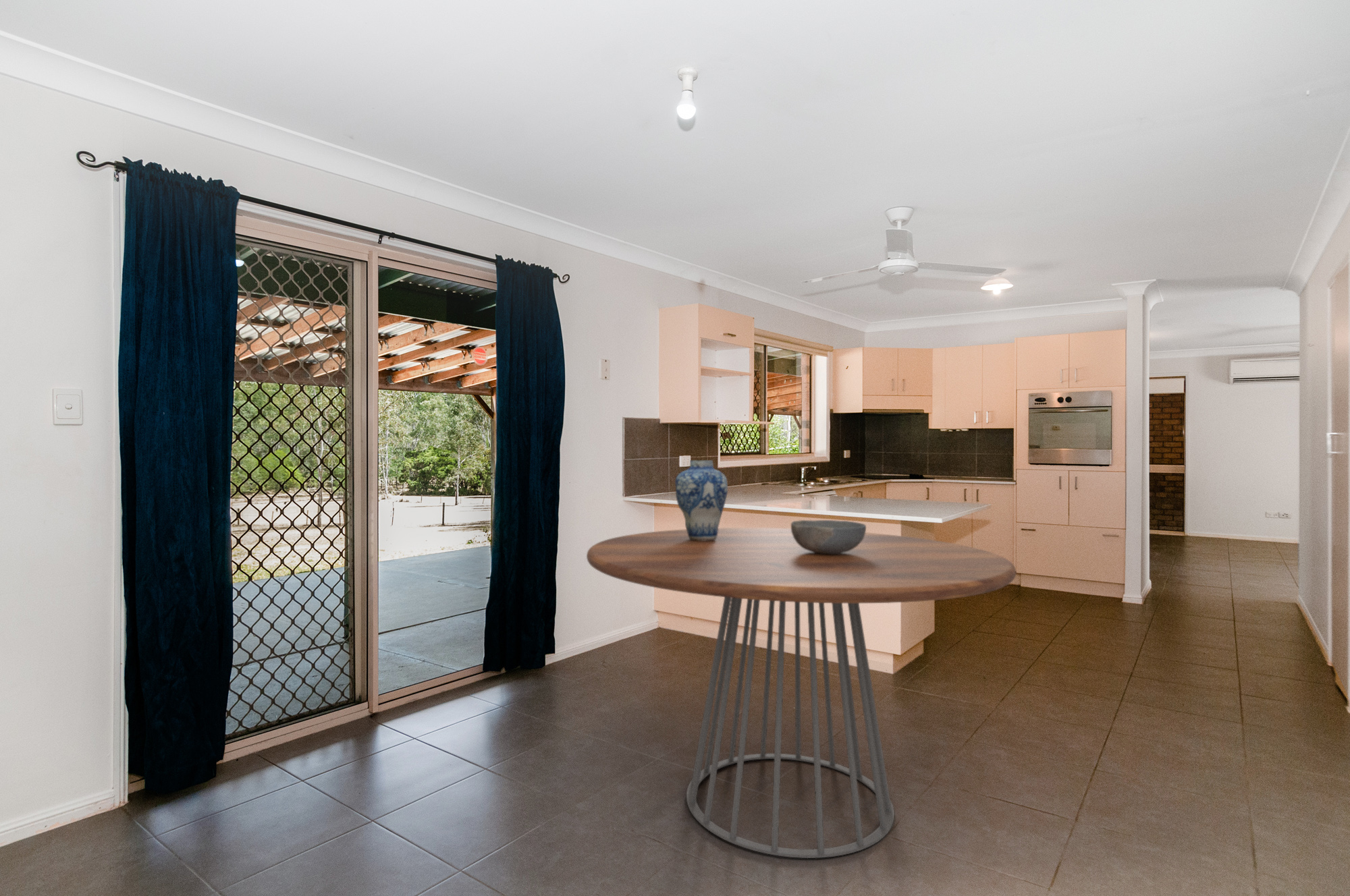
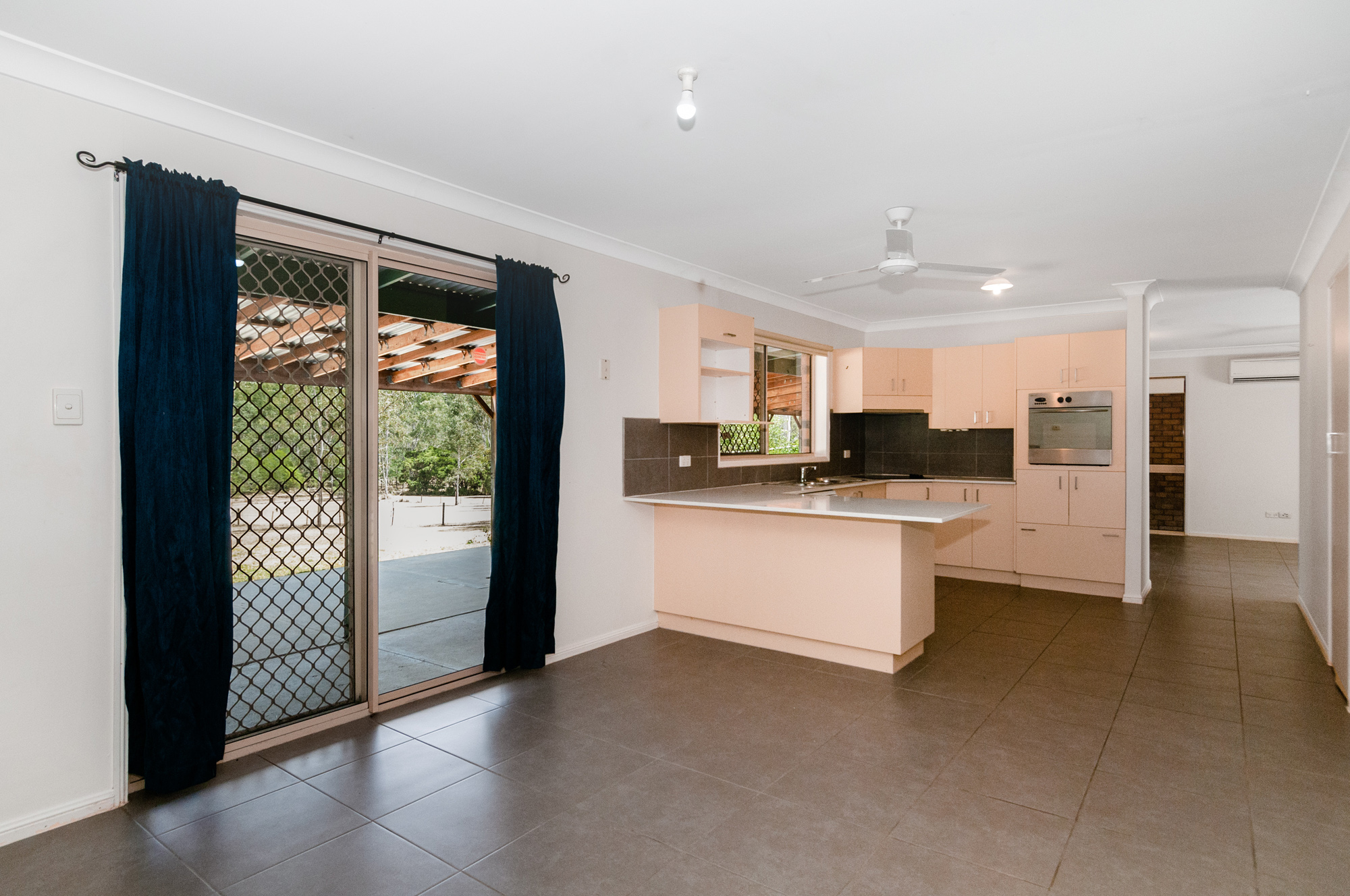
- bowl [790,520,867,555]
- vase [674,459,728,541]
- dining table [586,527,1017,859]
